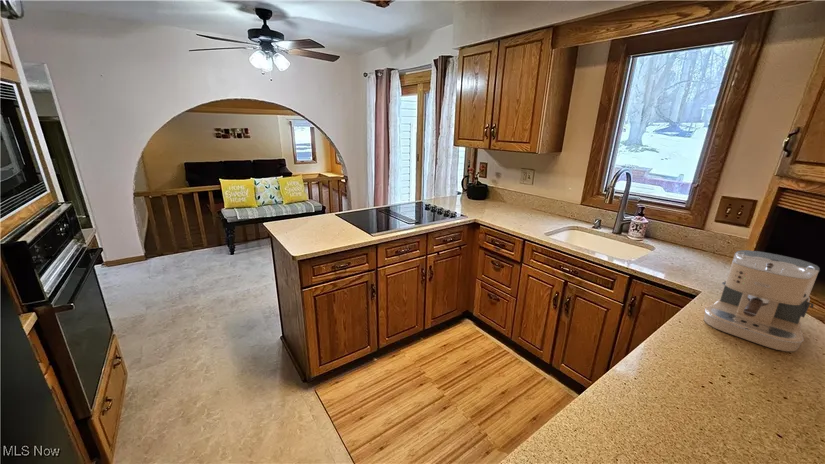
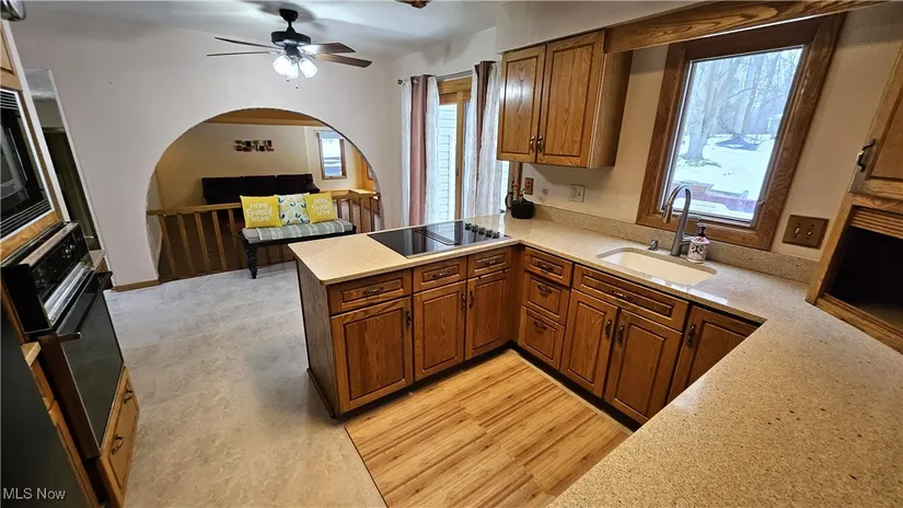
- coffee maker [703,249,821,352]
